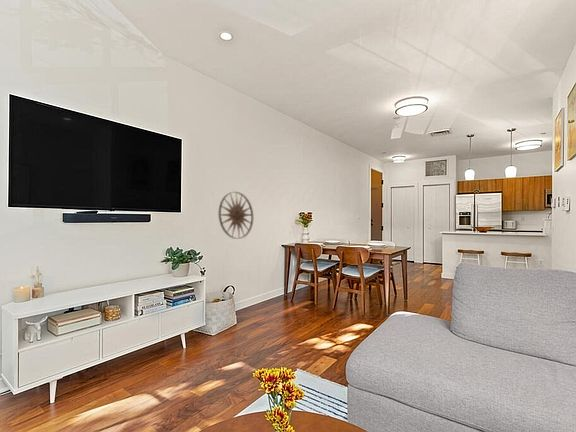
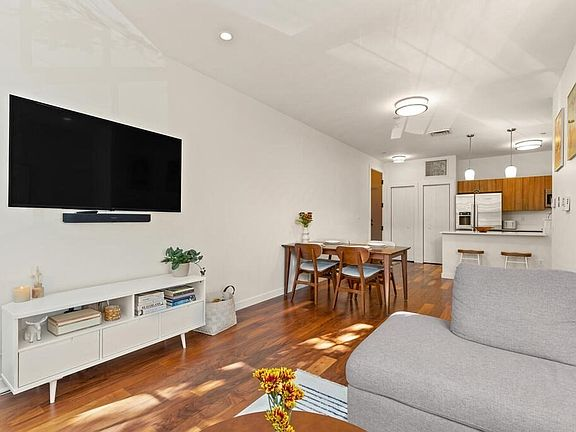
- wall art [218,191,254,240]
